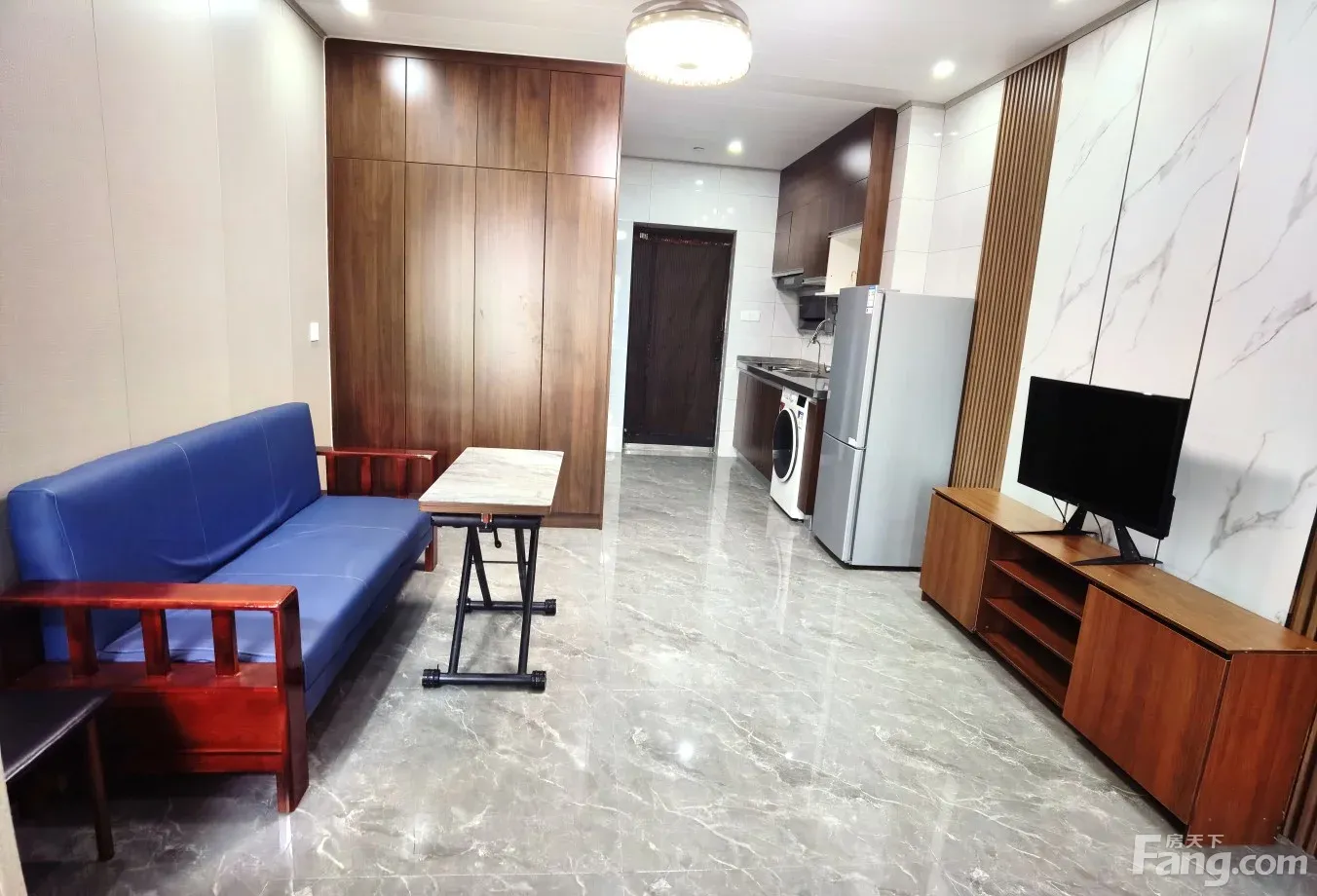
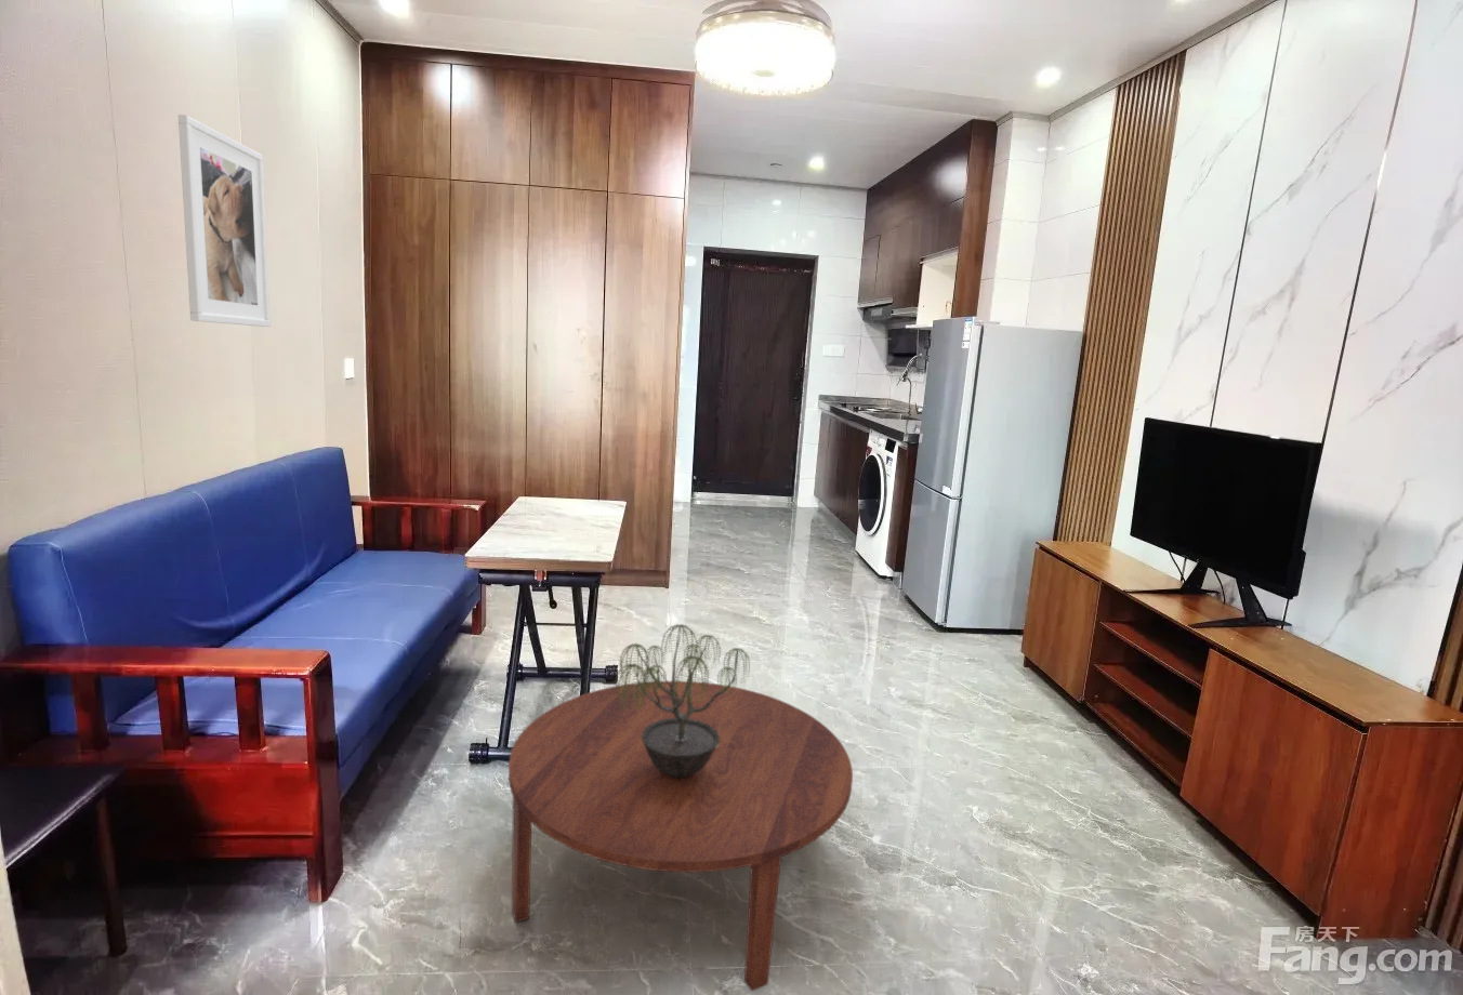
+ potted plant [613,623,751,778]
+ coffee table [508,681,854,992]
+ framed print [178,113,271,328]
